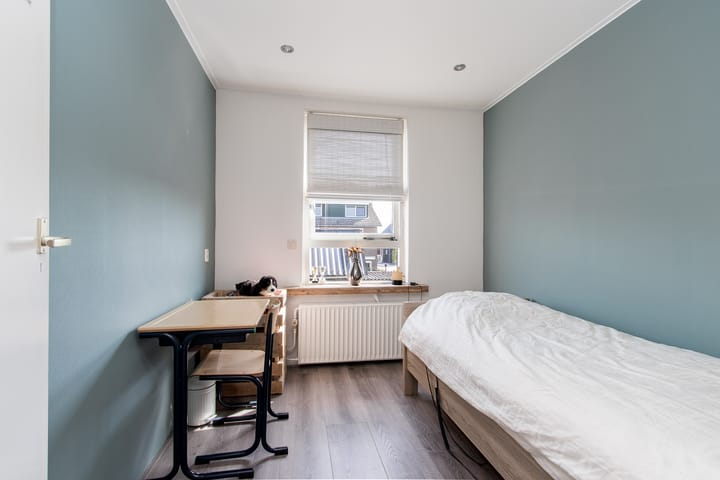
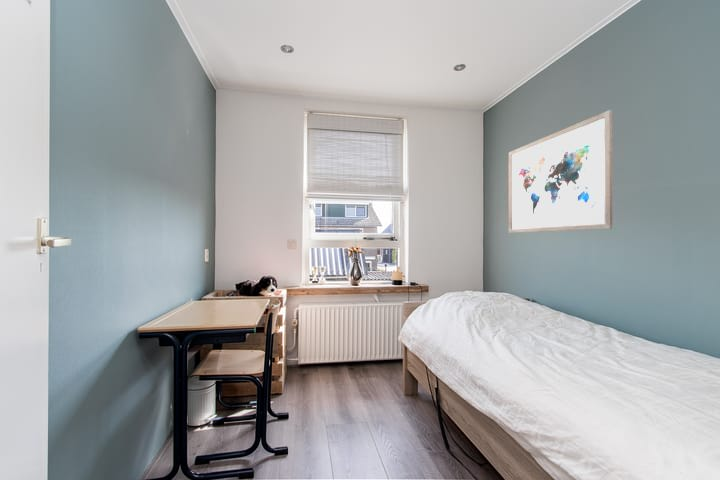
+ wall art [508,109,613,234]
